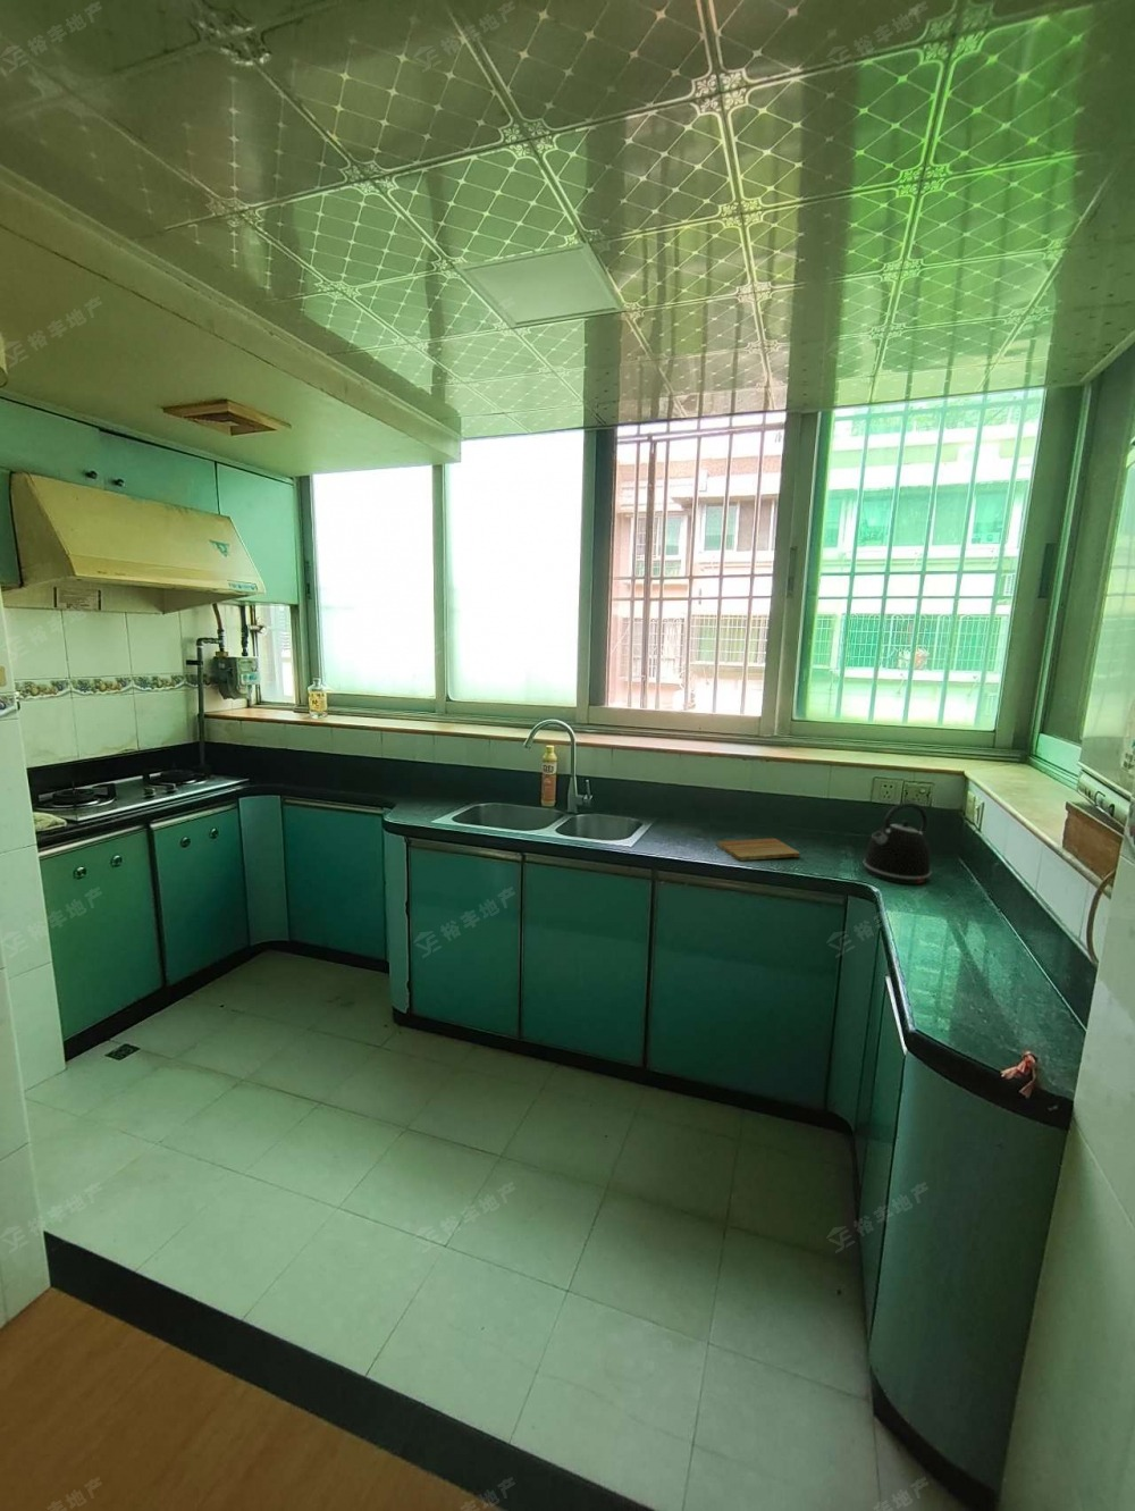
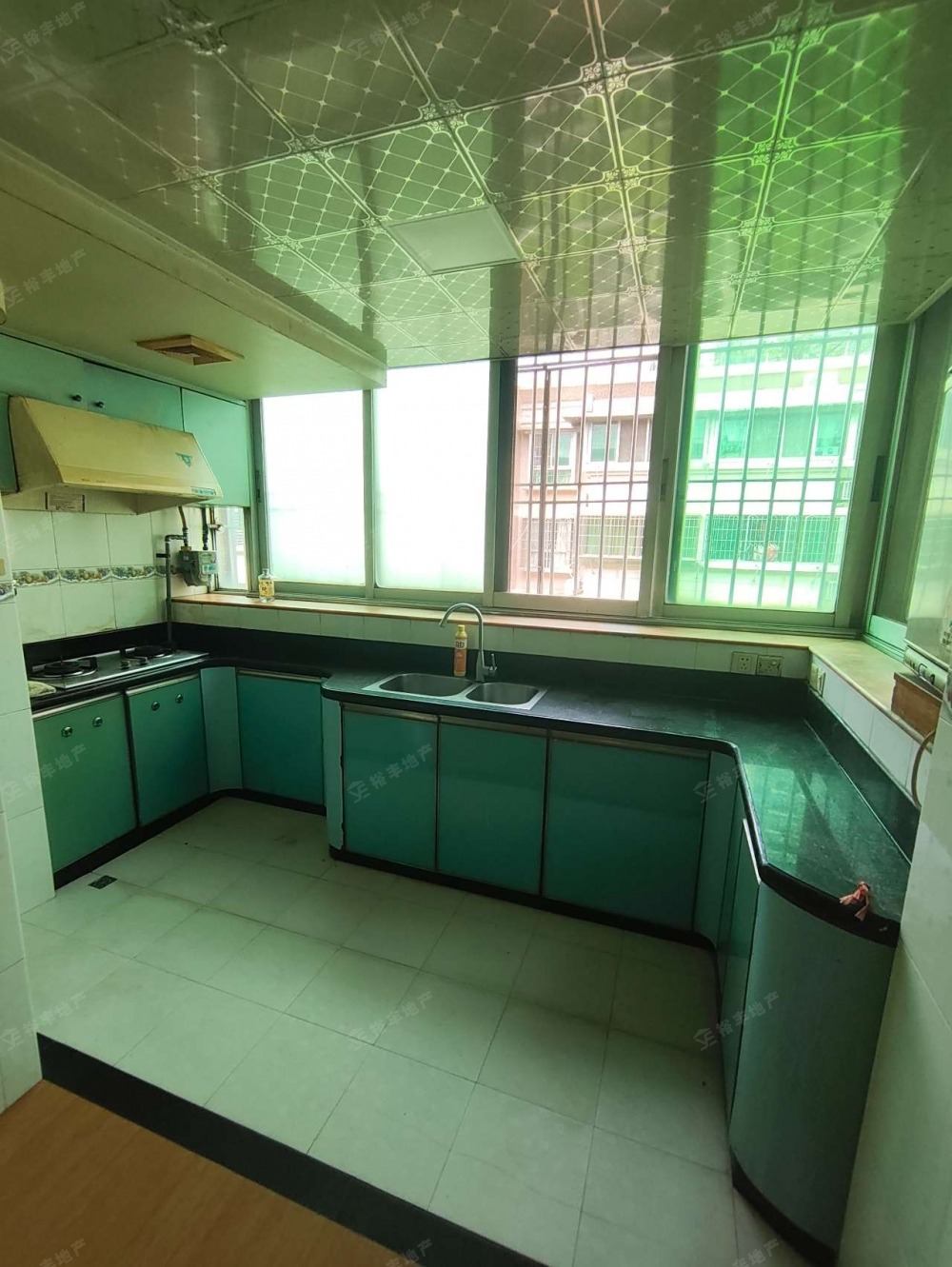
- cutting board [717,838,801,862]
- kettle [863,801,934,885]
